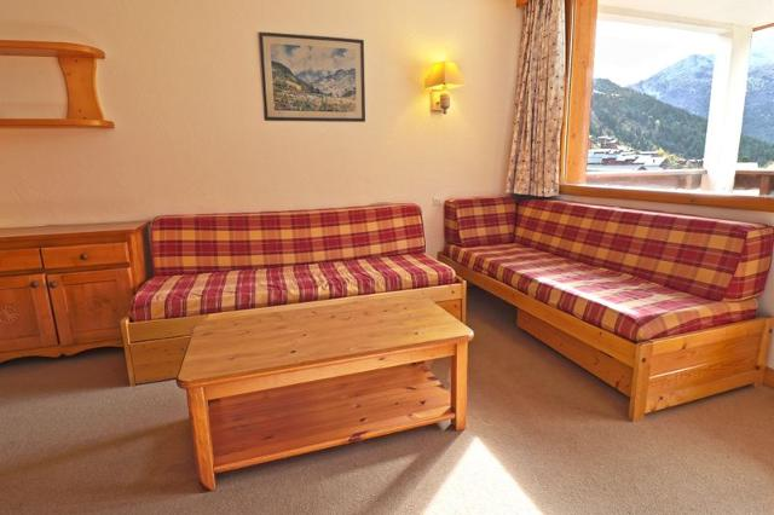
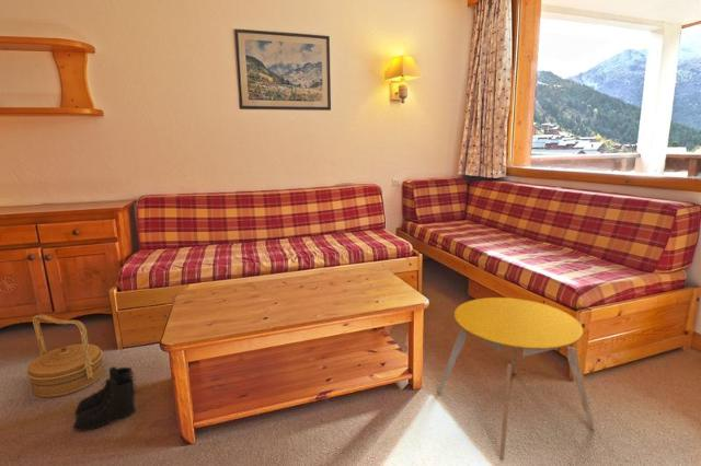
+ stool [436,296,596,462]
+ boots [72,365,138,432]
+ basket [25,313,105,398]
